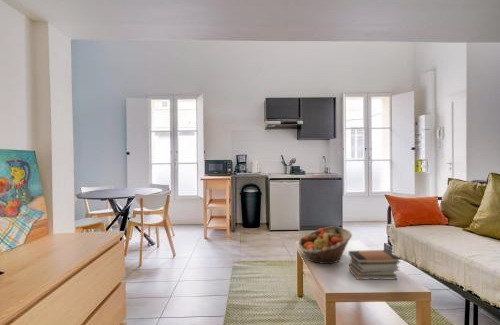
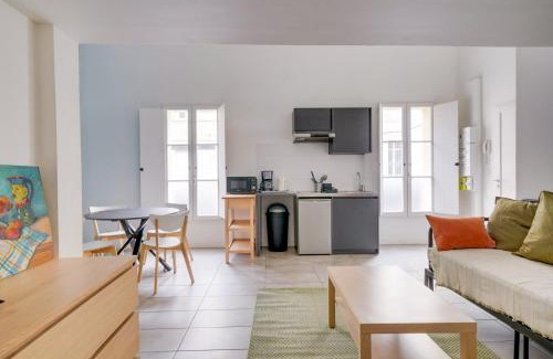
- book stack [348,249,402,281]
- fruit basket [297,225,353,265]
